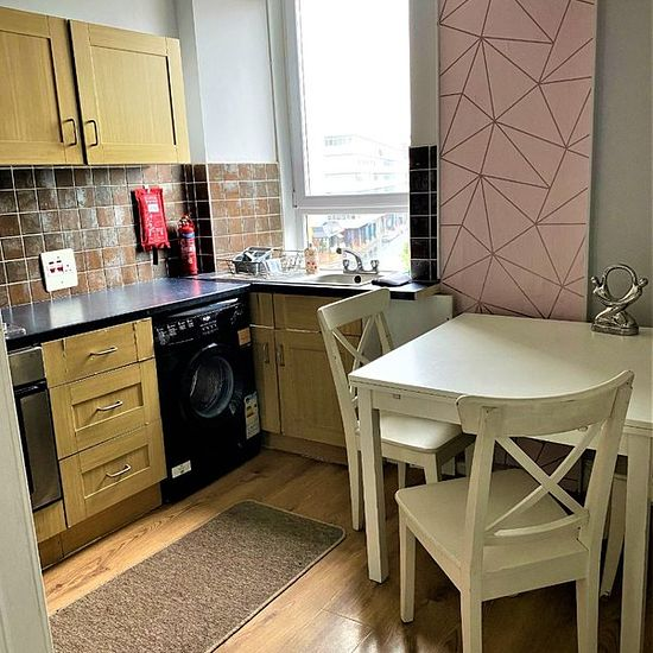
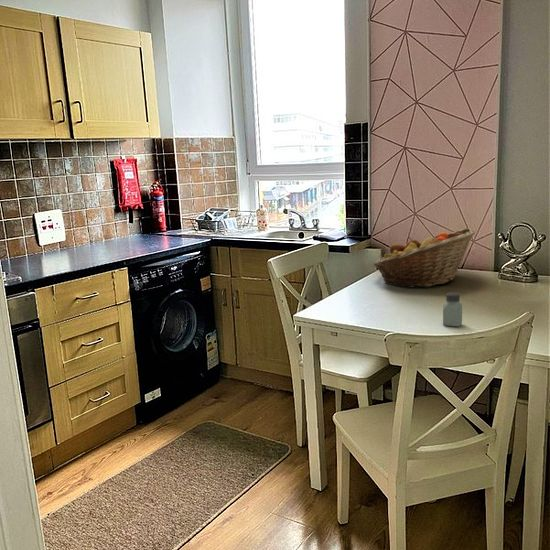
+ fruit basket [372,227,476,289]
+ saltshaker [442,292,463,328]
